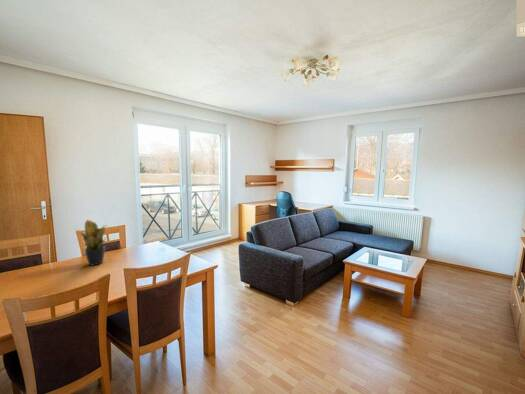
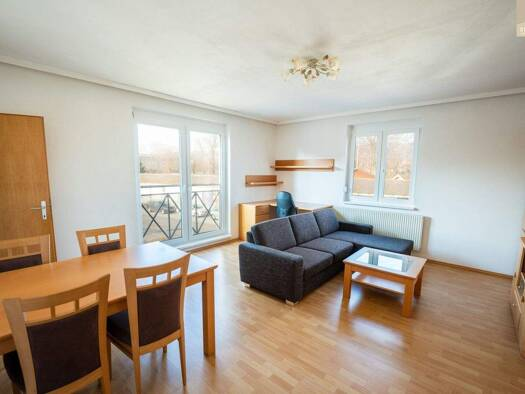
- potted plant [75,219,110,266]
